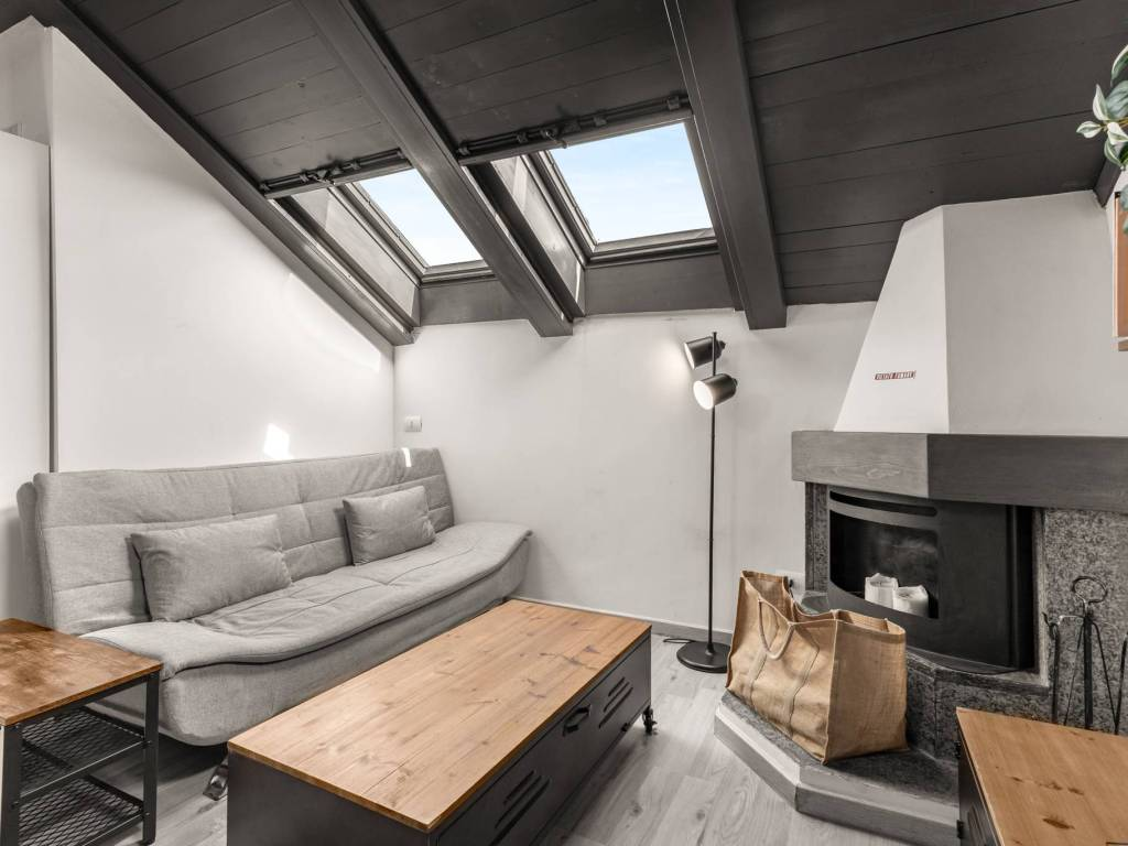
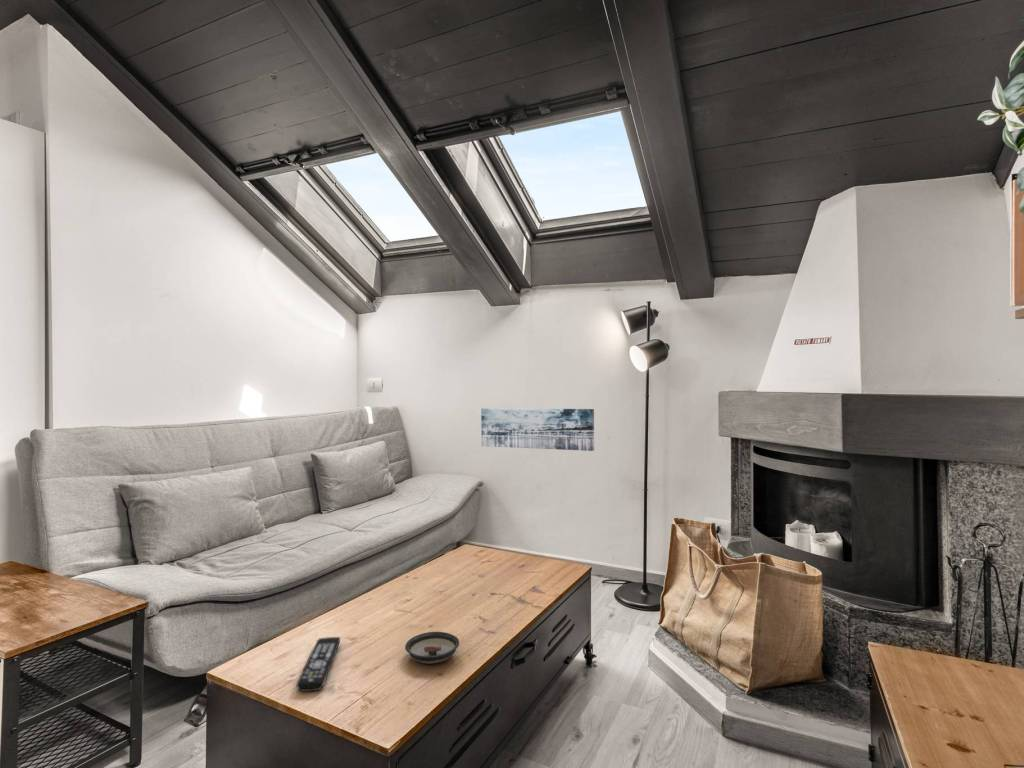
+ wall art [480,407,595,452]
+ saucer [404,631,460,665]
+ remote control [296,636,341,693]
